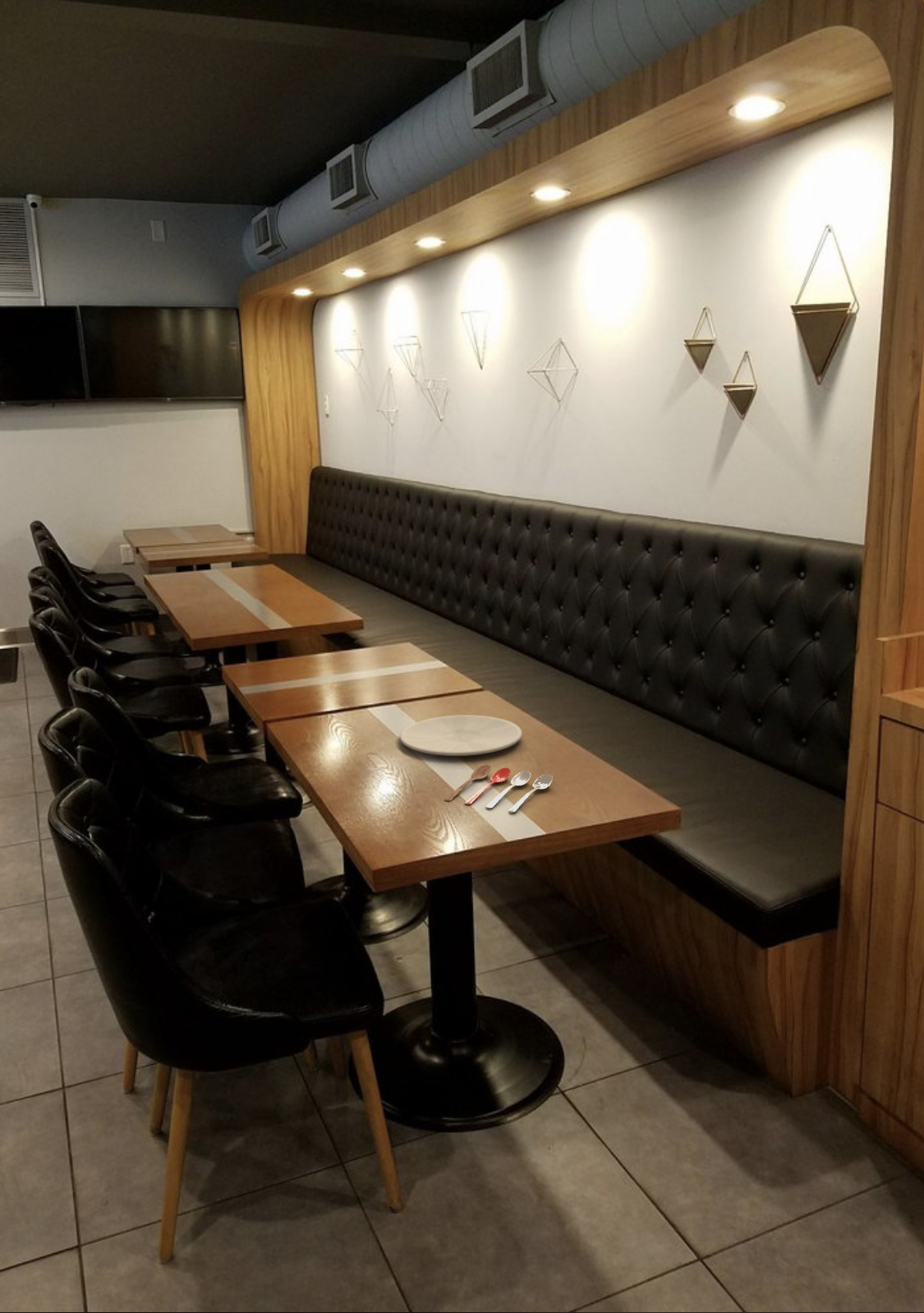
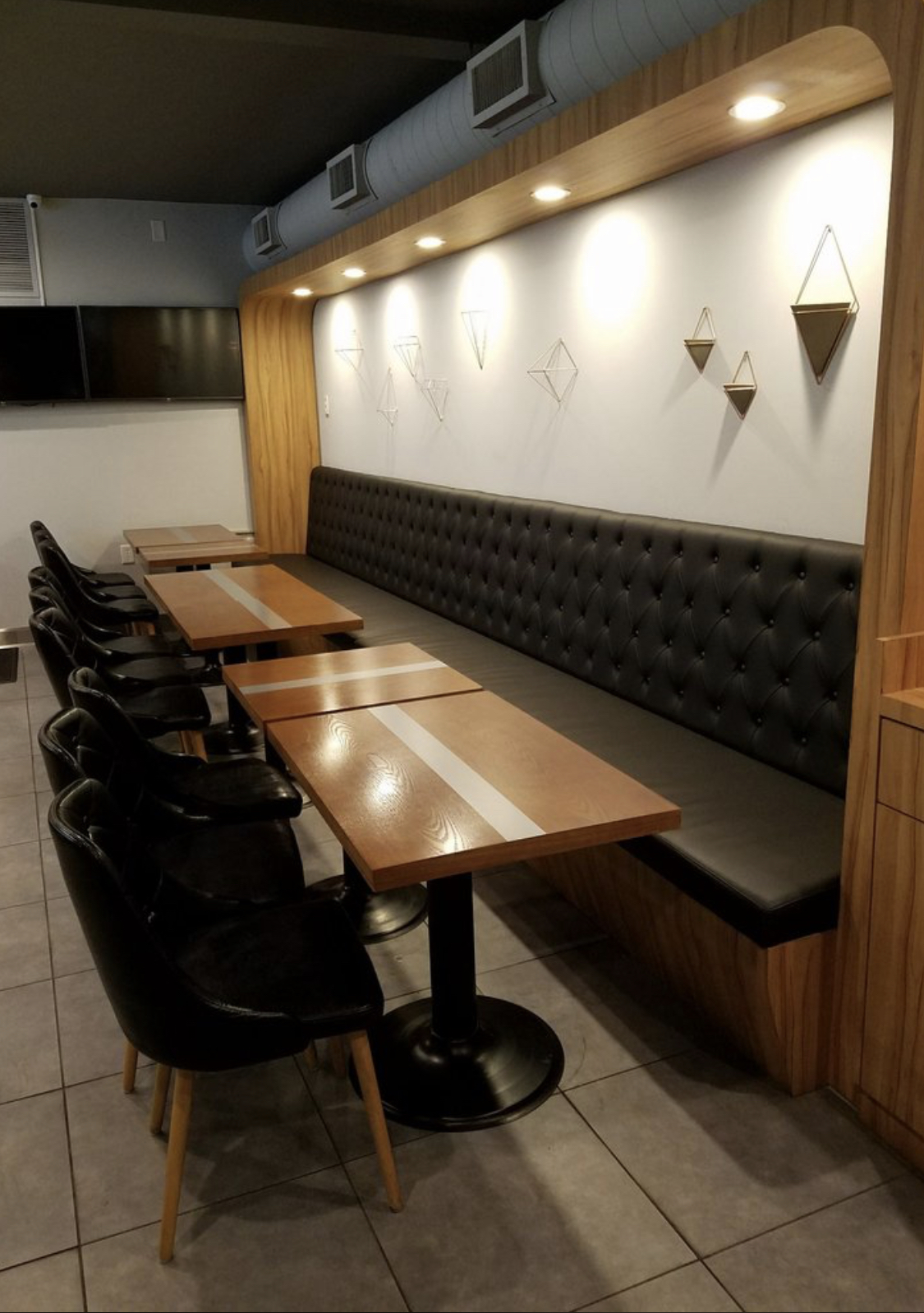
- cooking utensil [444,764,554,813]
- plate [399,714,523,757]
